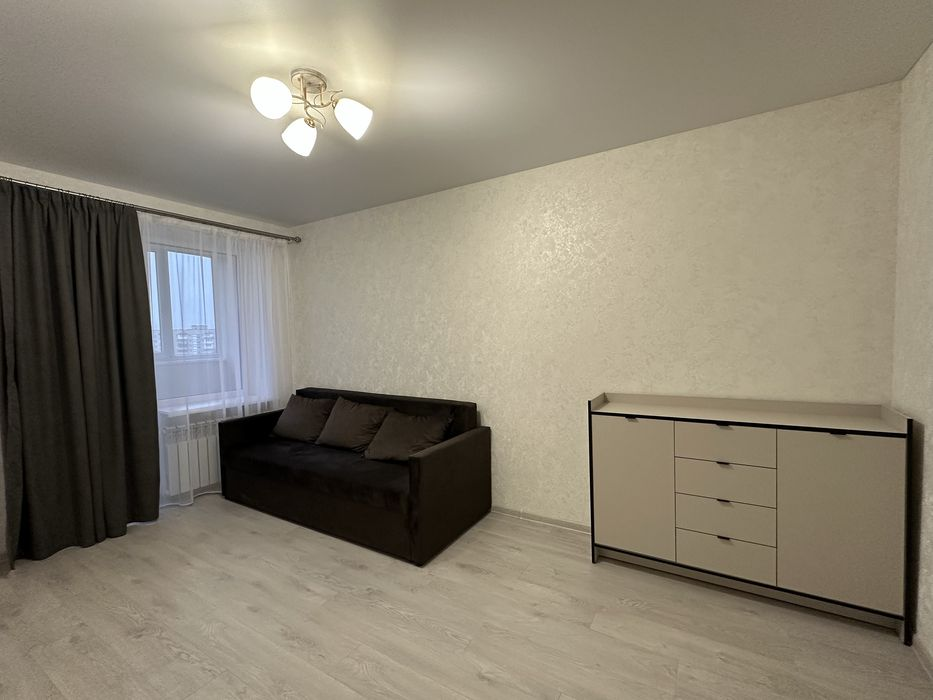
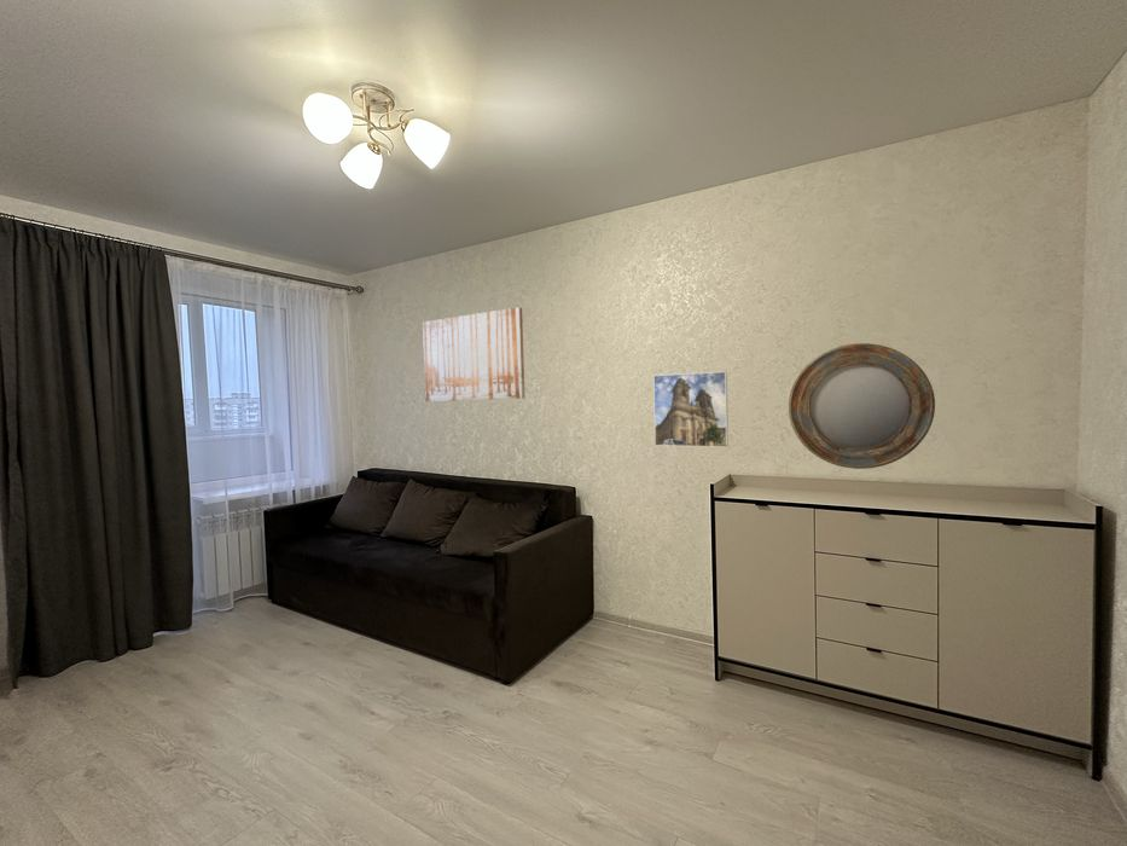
+ home mirror [788,342,936,470]
+ wall art [422,306,525,402]
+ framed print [652,370,730,448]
